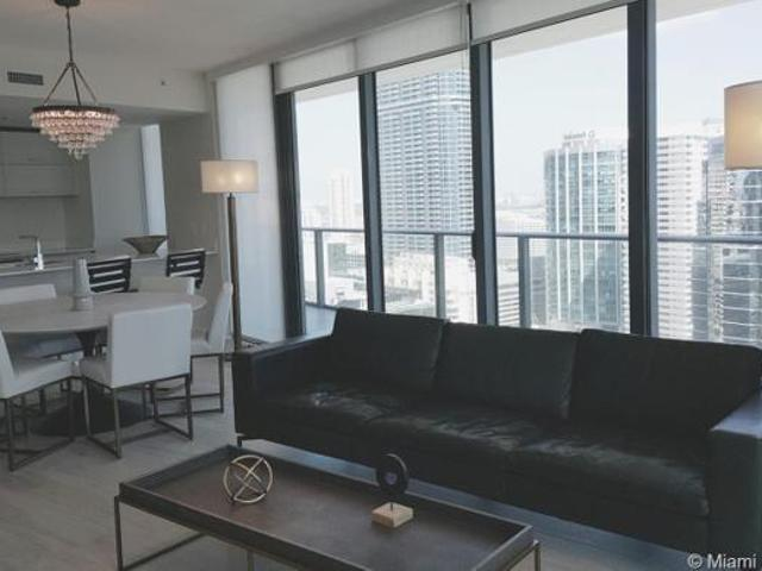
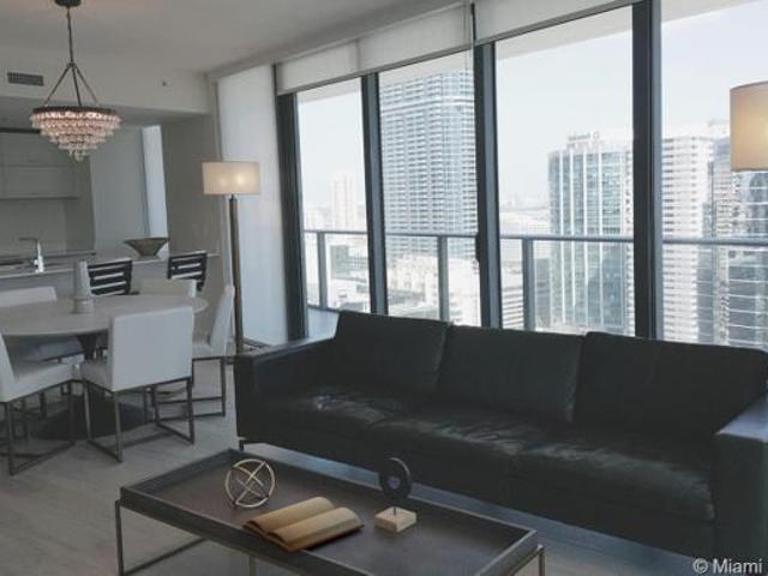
+ bible [240,496,366,556]
